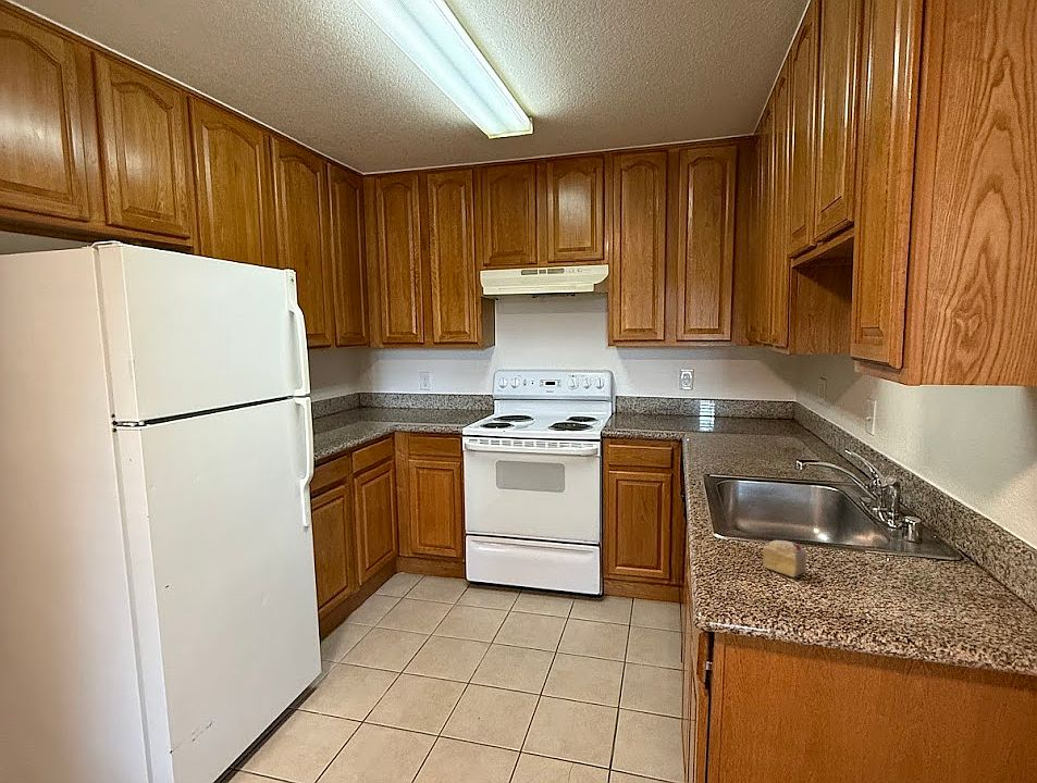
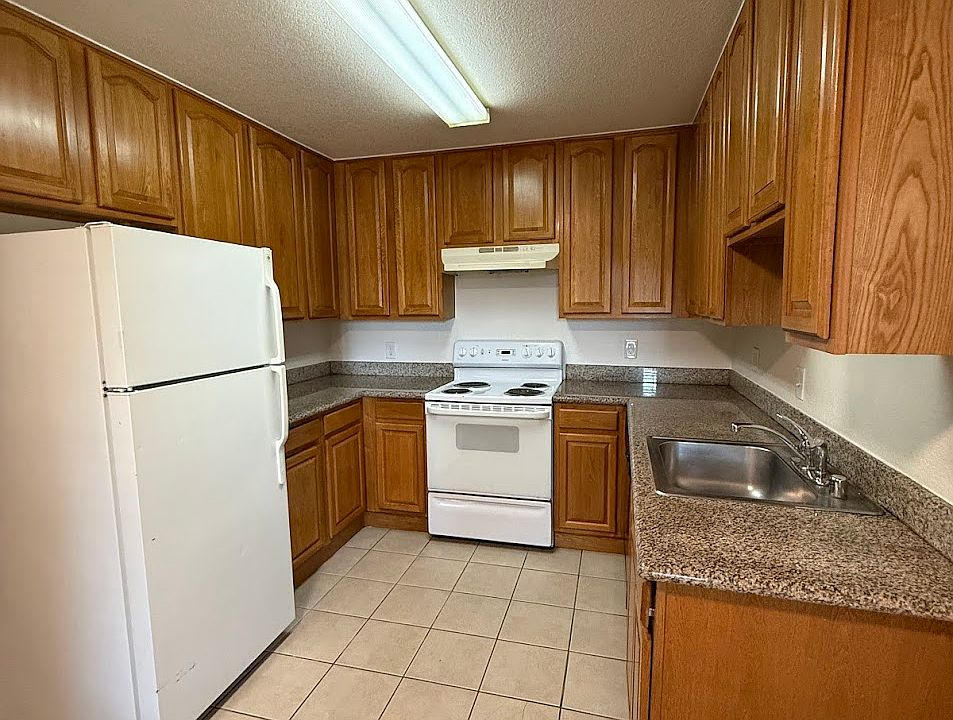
- cake slice [762,539,807,579]
